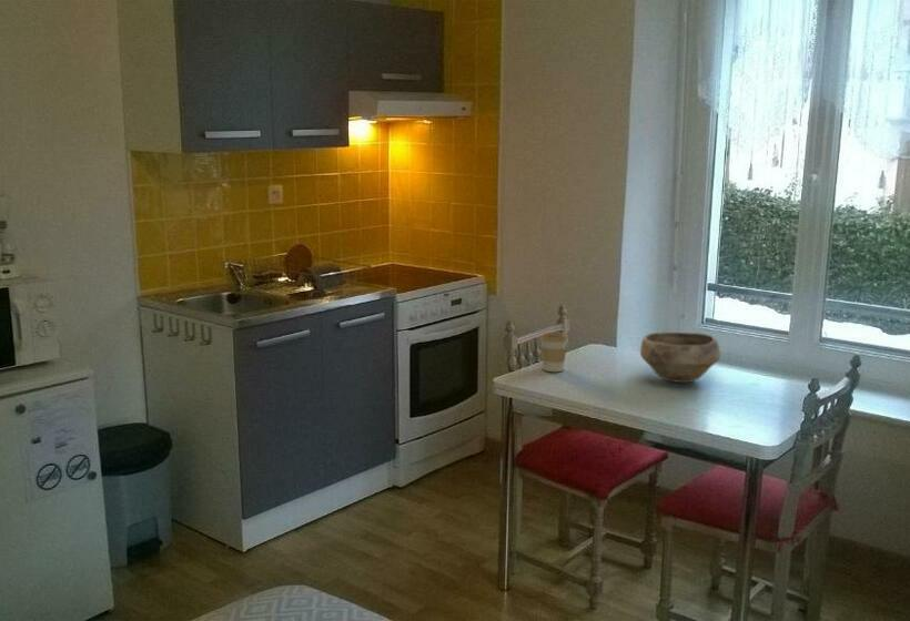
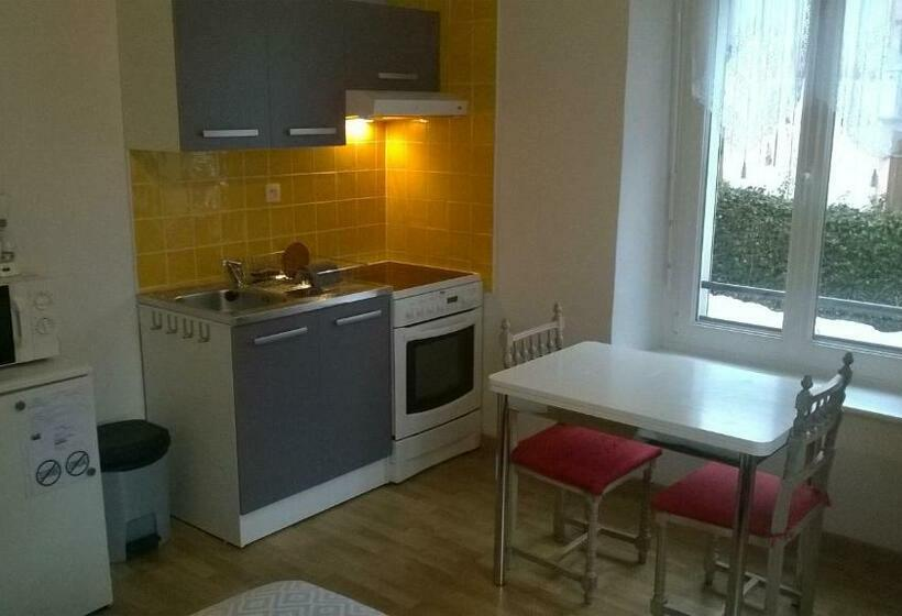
- bowl [639,332,721,384]
- coffee cup [539,332,569,373]
